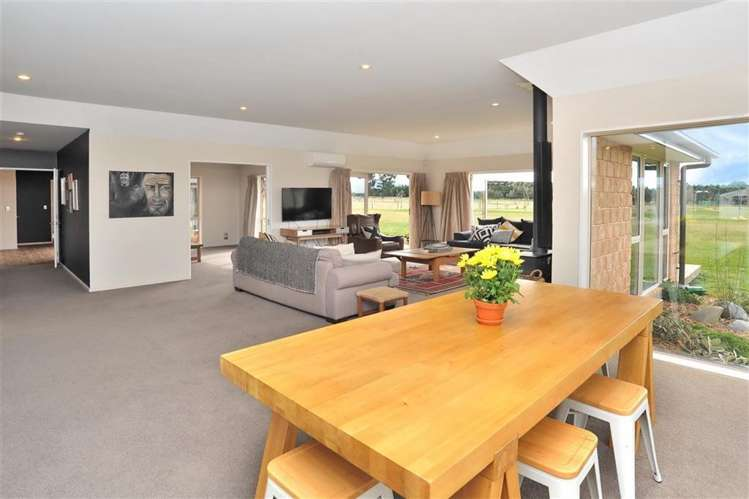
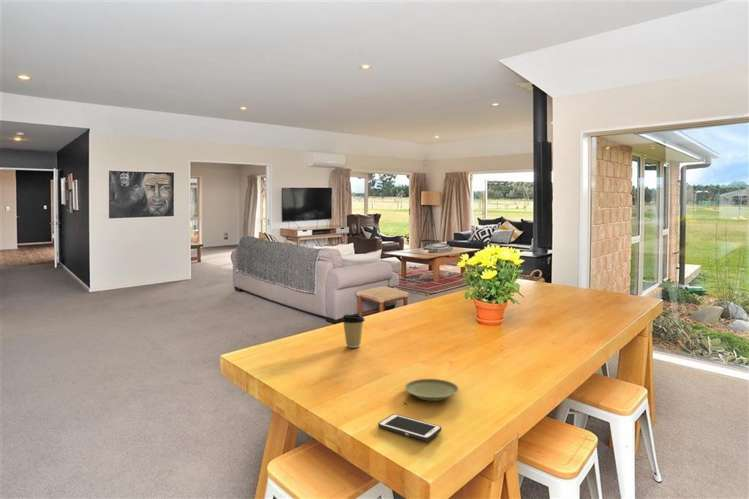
+ cell phone [377,413,442,442]
+ plate [404,378,460,402]
+ coffee cup [341,314,366,349]
